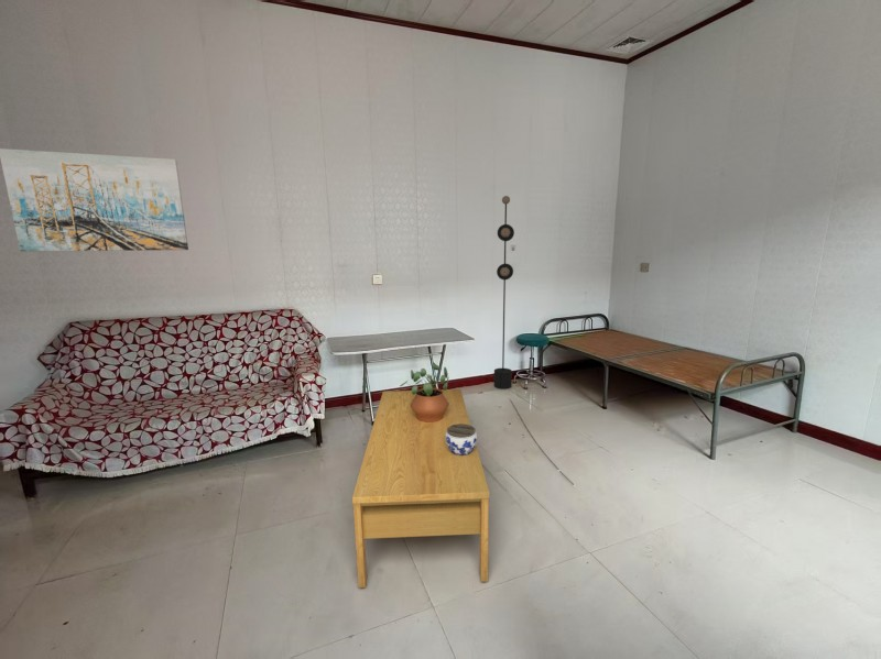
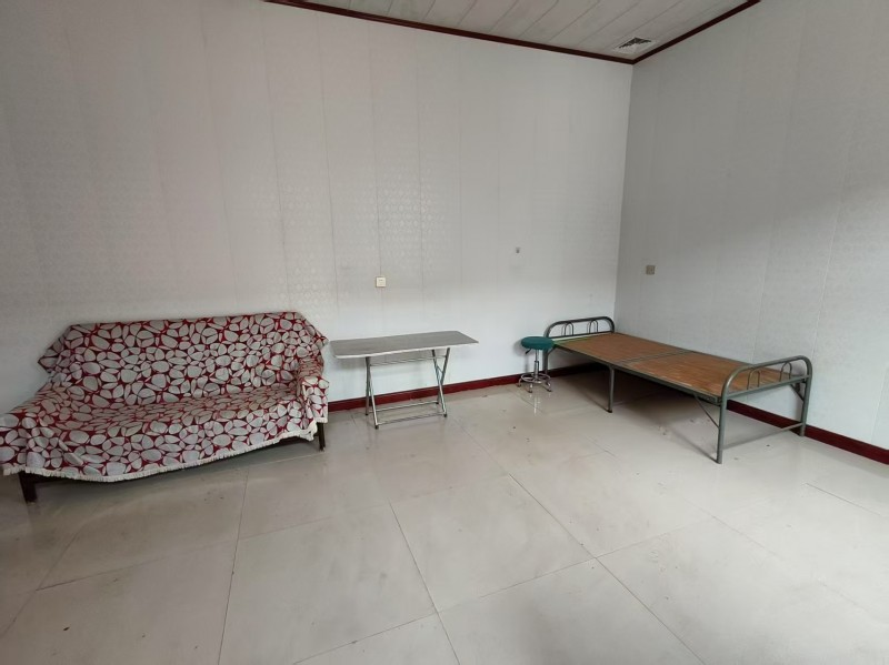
- coffee table [351,388,490,589]
- potted plant [399,363,449,422]
- jar [445,424,478,455]
- floor lamp [493,195,573,484]
- wall art [0,147,189,252]
